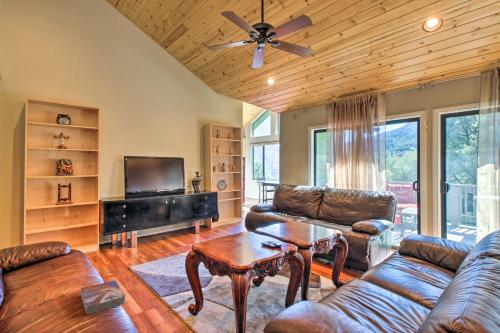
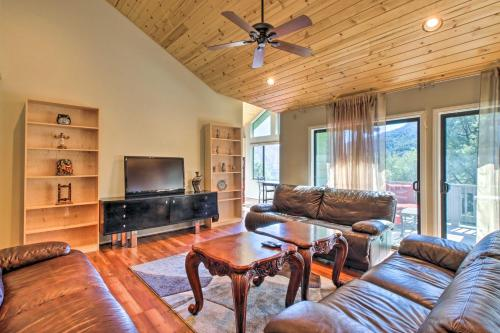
- textbook [80,279,127,316]
